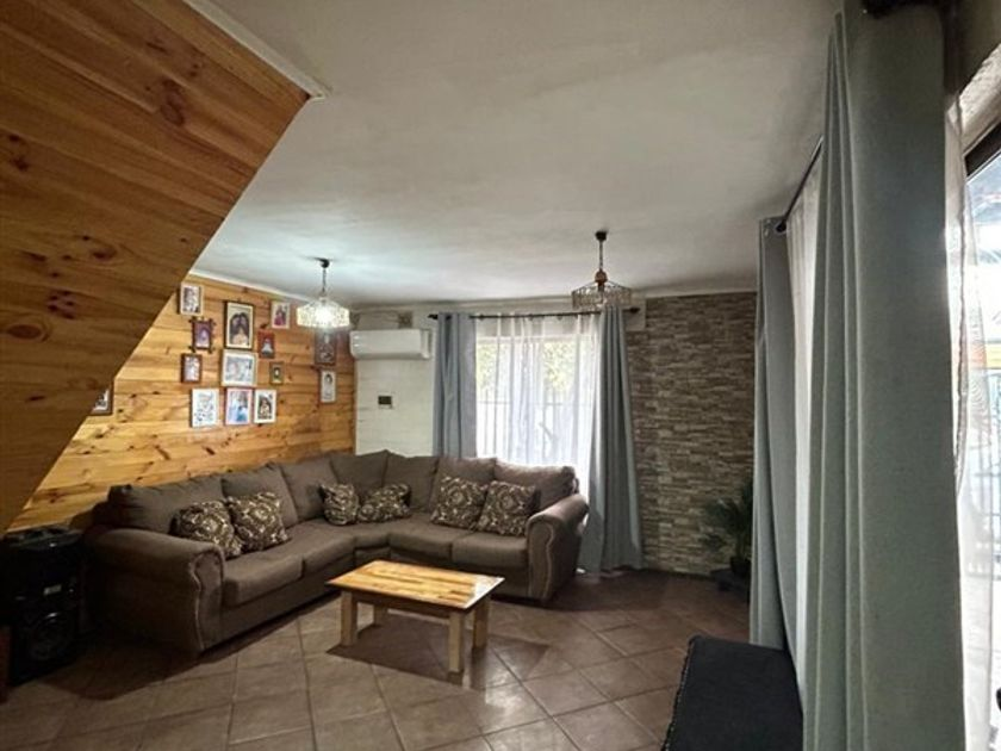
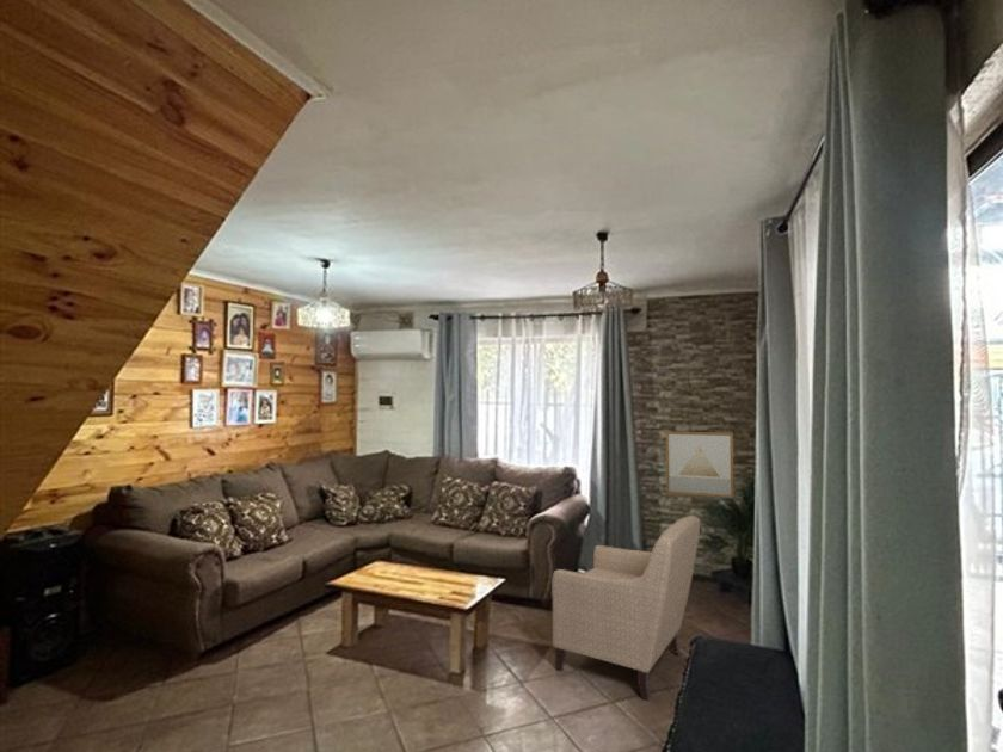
+ wall art [665,430,734,499]
+ chair [550,514,701,702]
